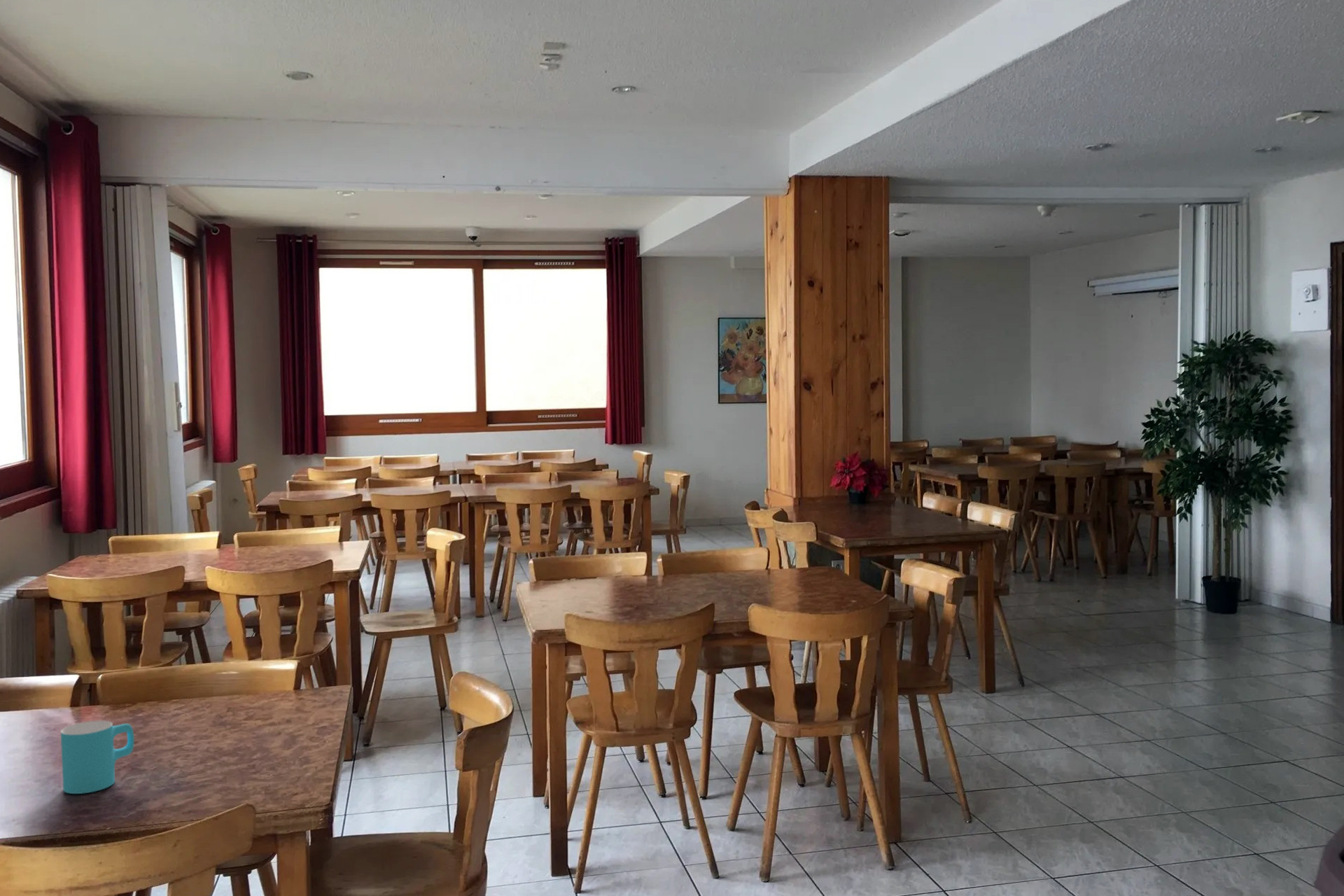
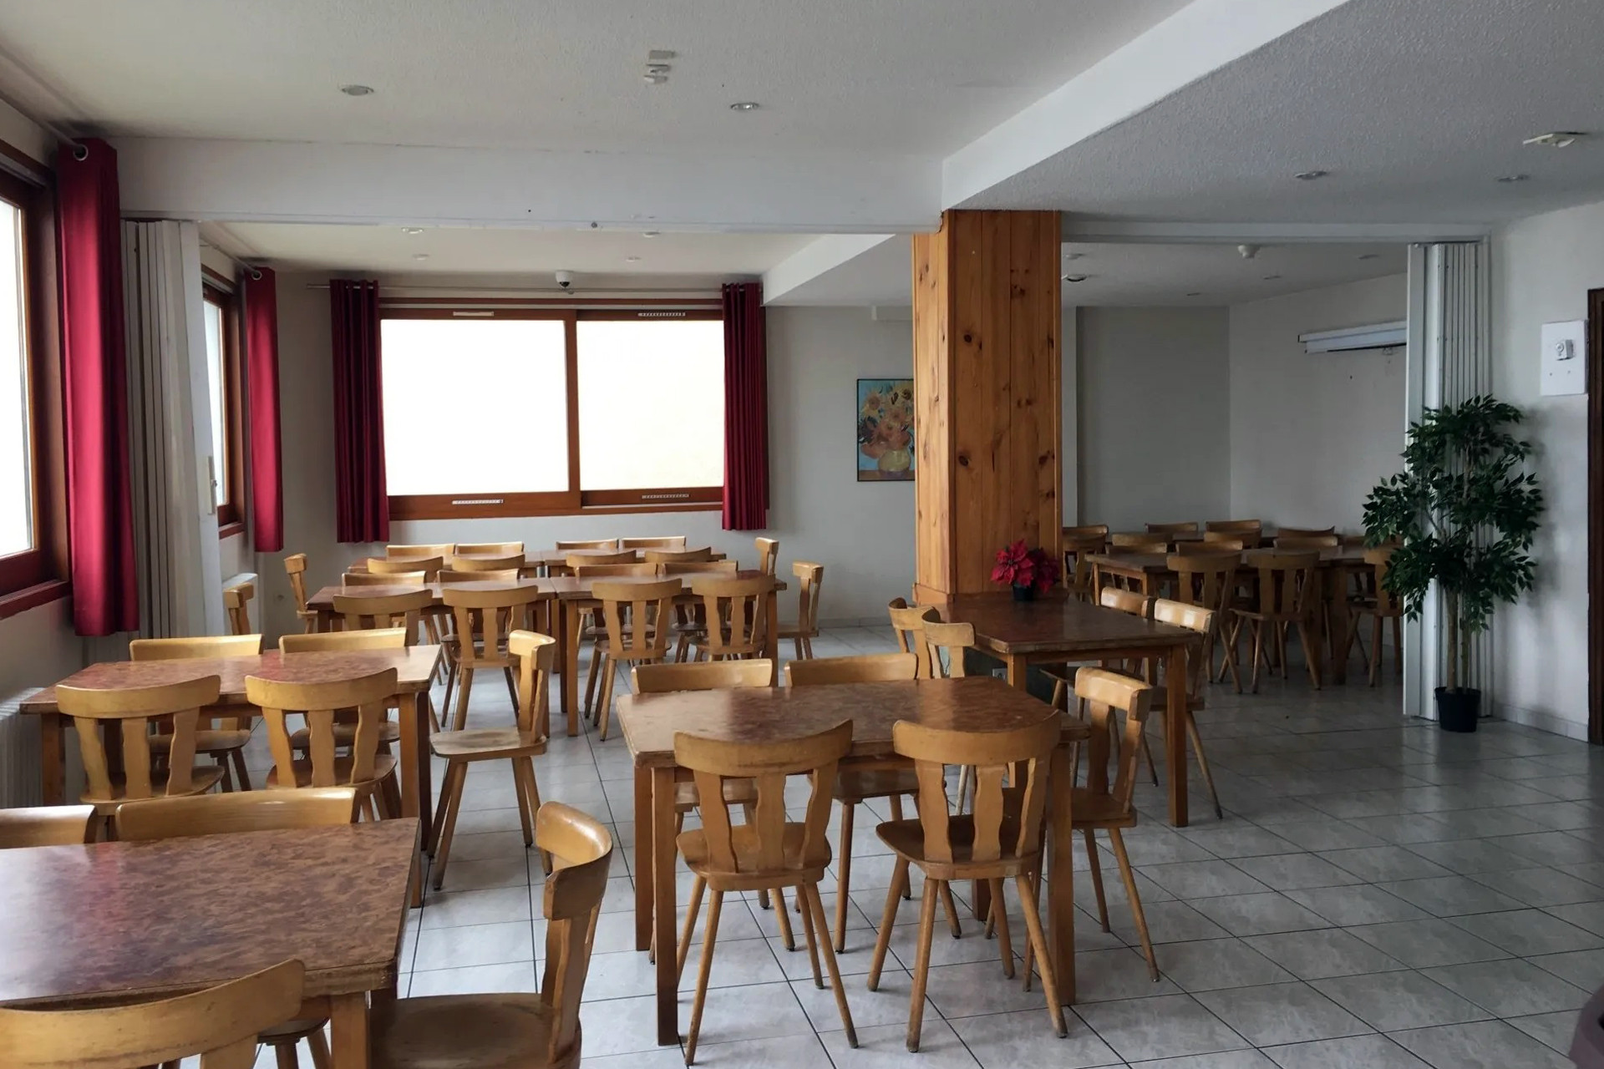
- cup [60,720,135,794]
